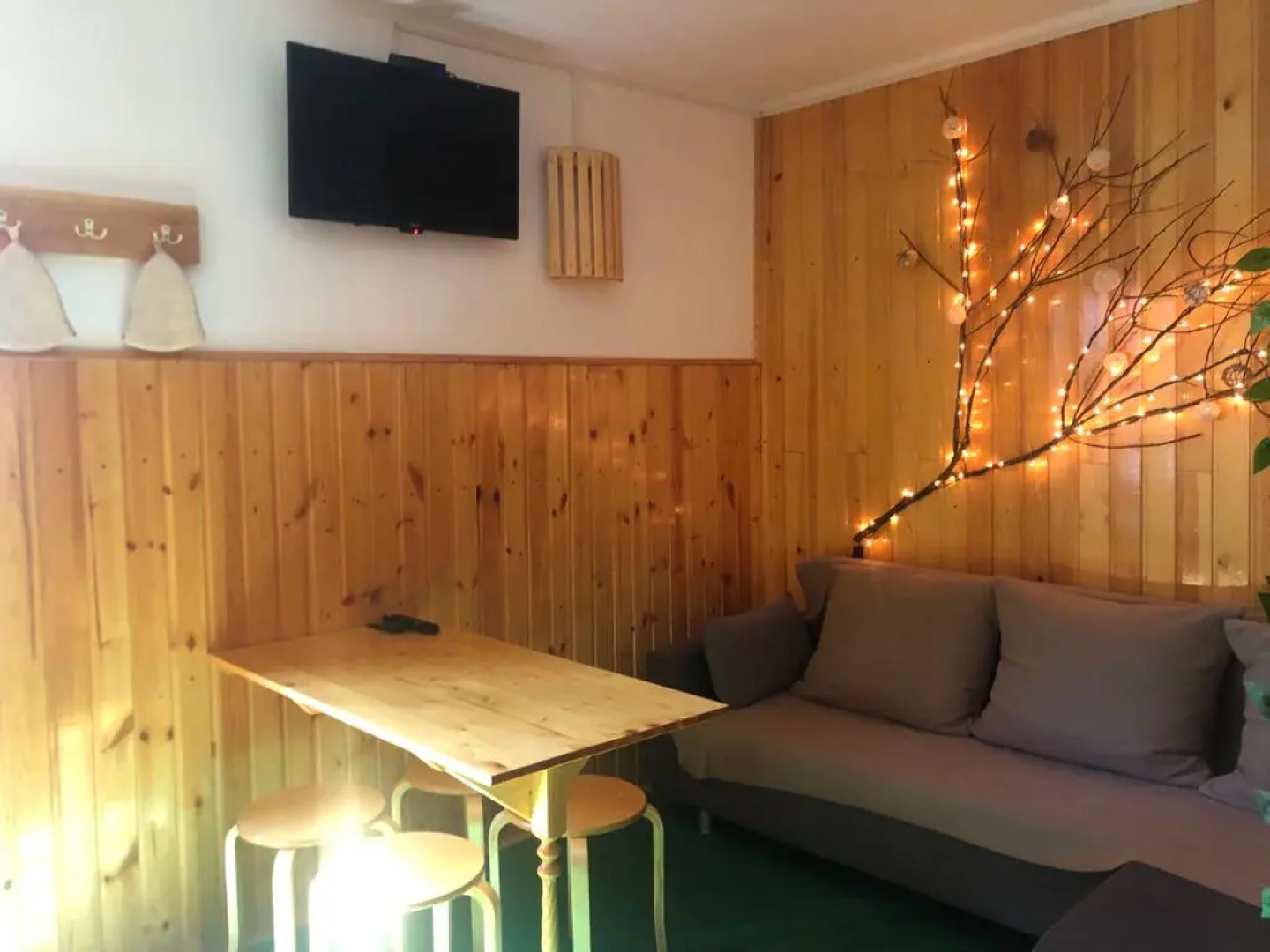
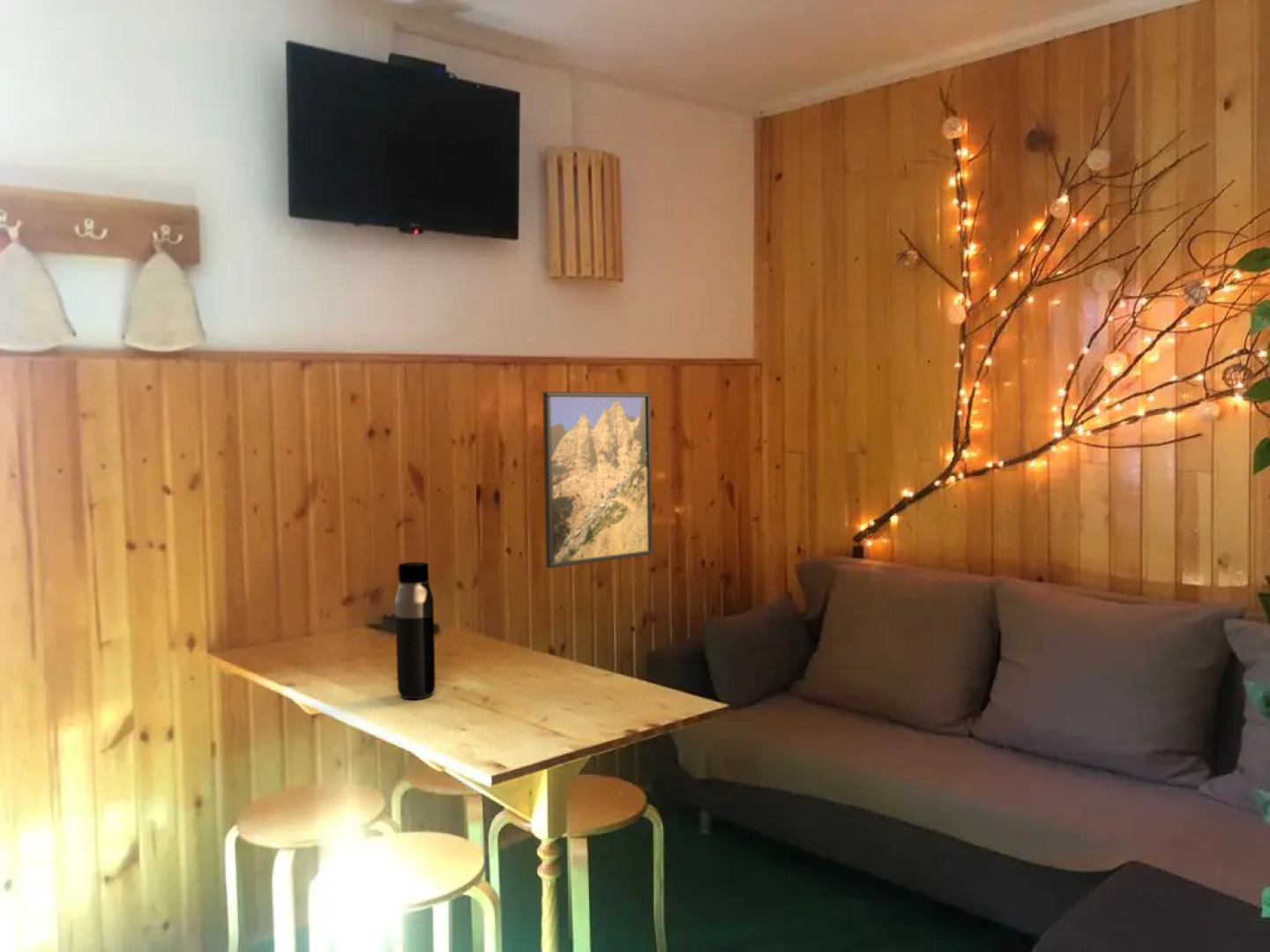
+ water bottle [394,562,436,700]
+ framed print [542,390,654,569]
